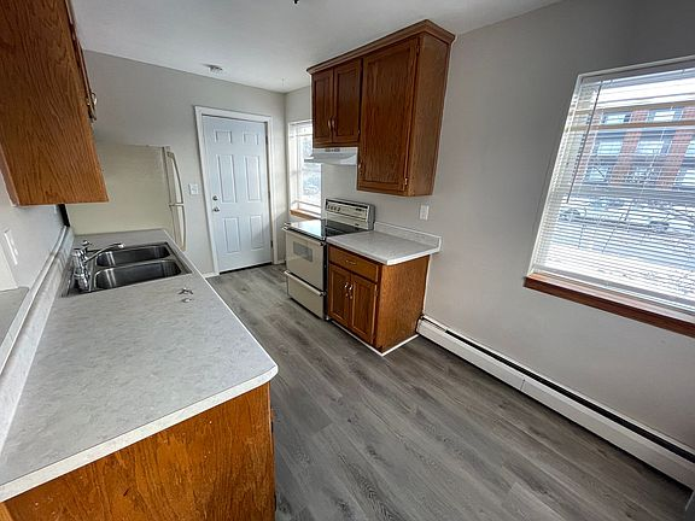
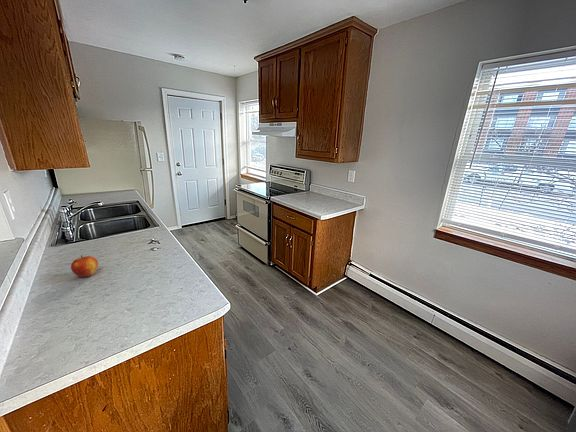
+ apple [70,254,99,278]
